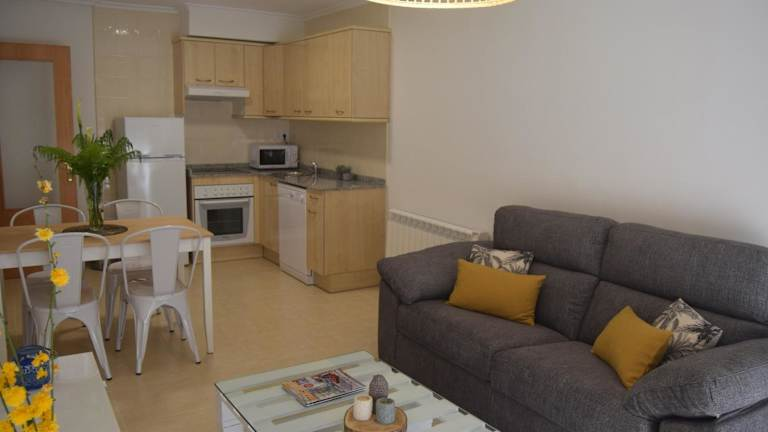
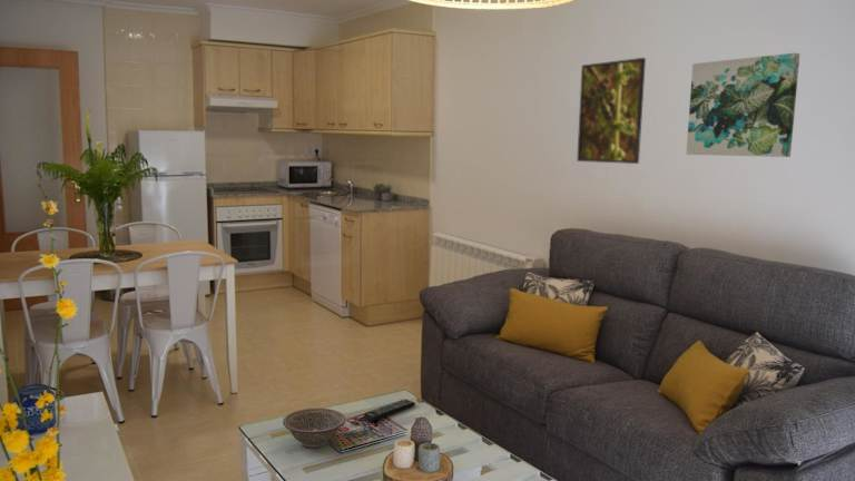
+ wall art [685,52,800,158]
+ decorative bowl [282,408,346,449]
+ remote control [363,397,416,422]
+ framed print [576,57,647,165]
